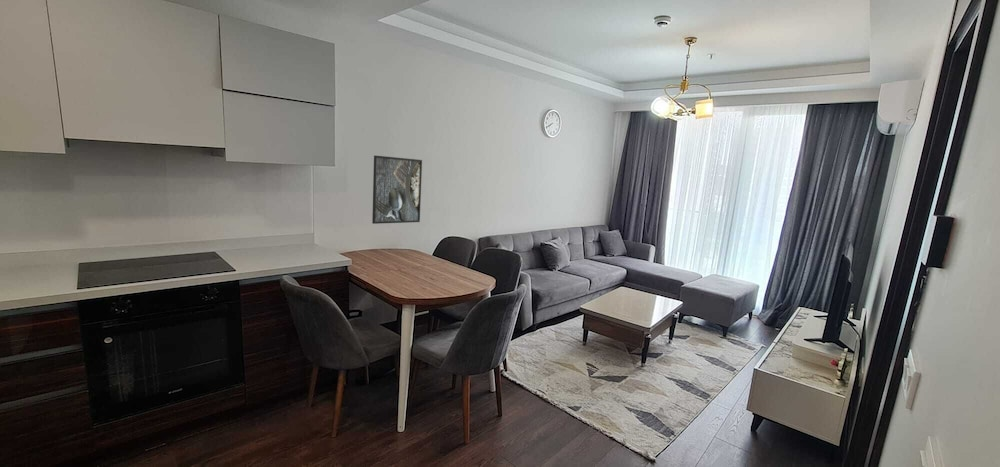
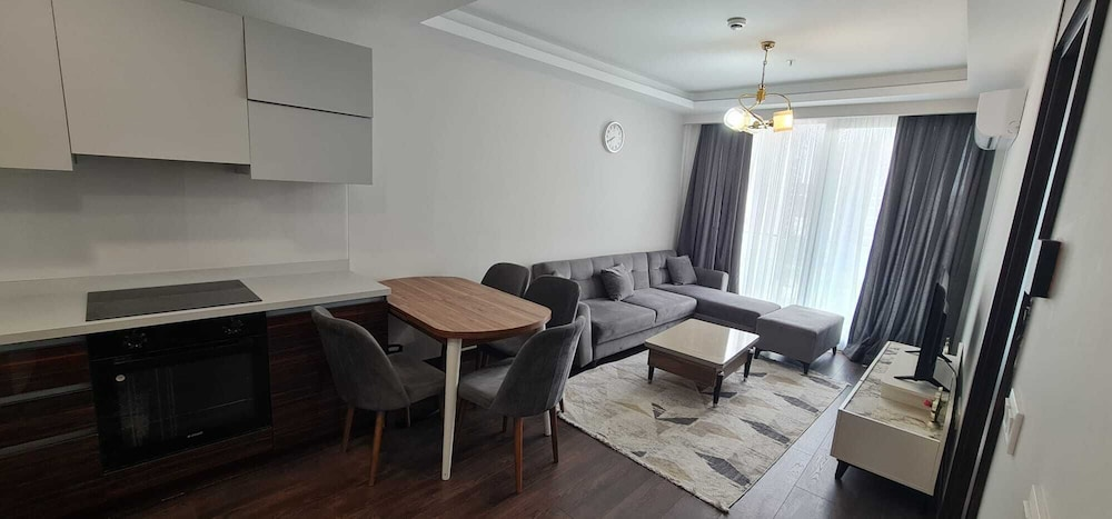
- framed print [371,155,423,225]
